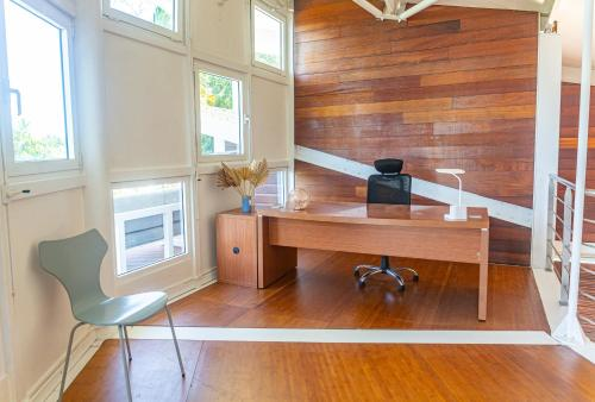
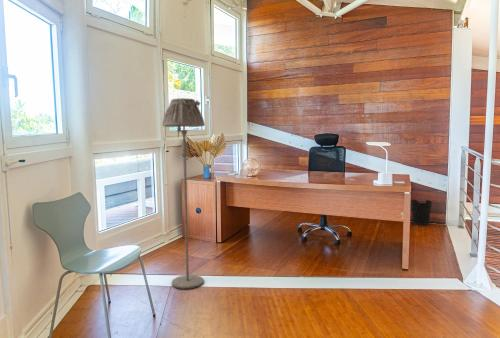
+ wastebasket [410,198,433,226]
+ floor lamp [161,97,206,290]
